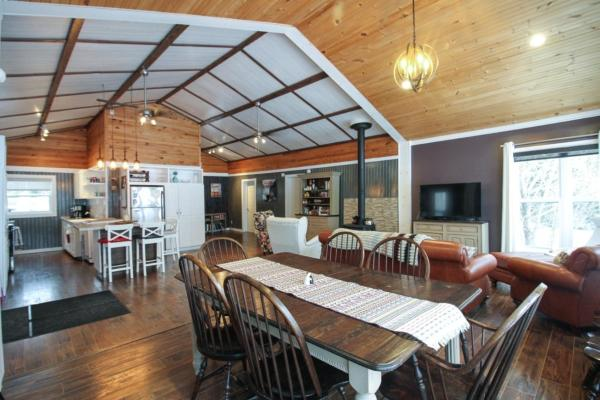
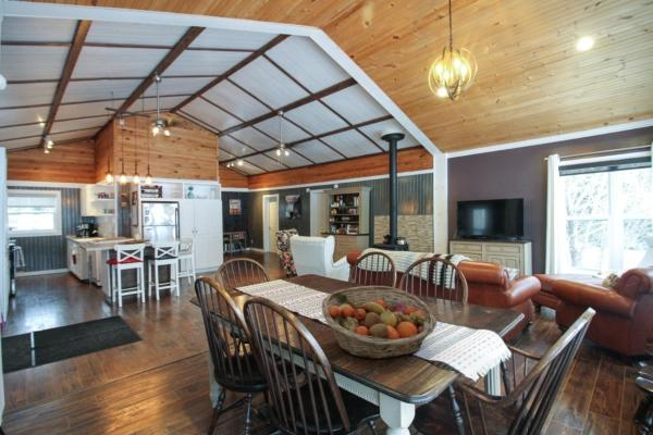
+ fruit basket [321,285,438,360]
